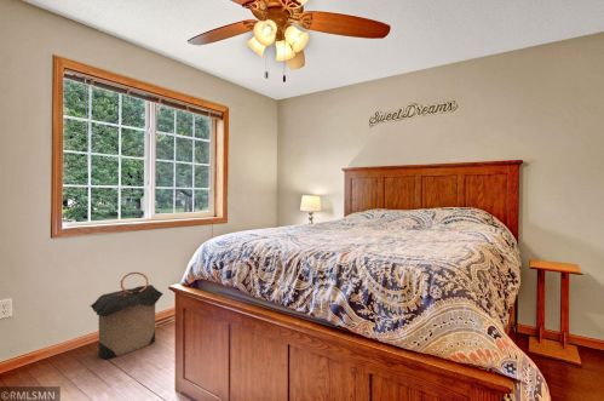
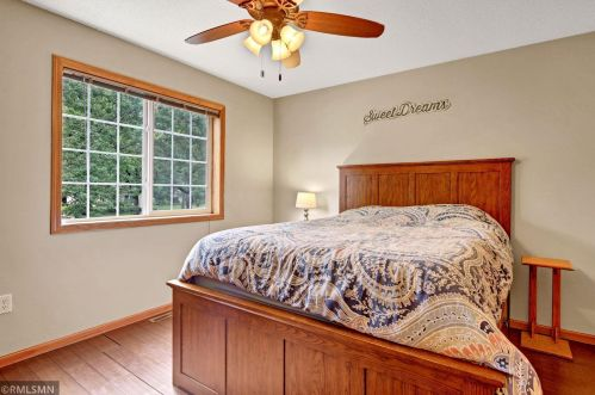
- laundry hamper [90,271,165,360]
